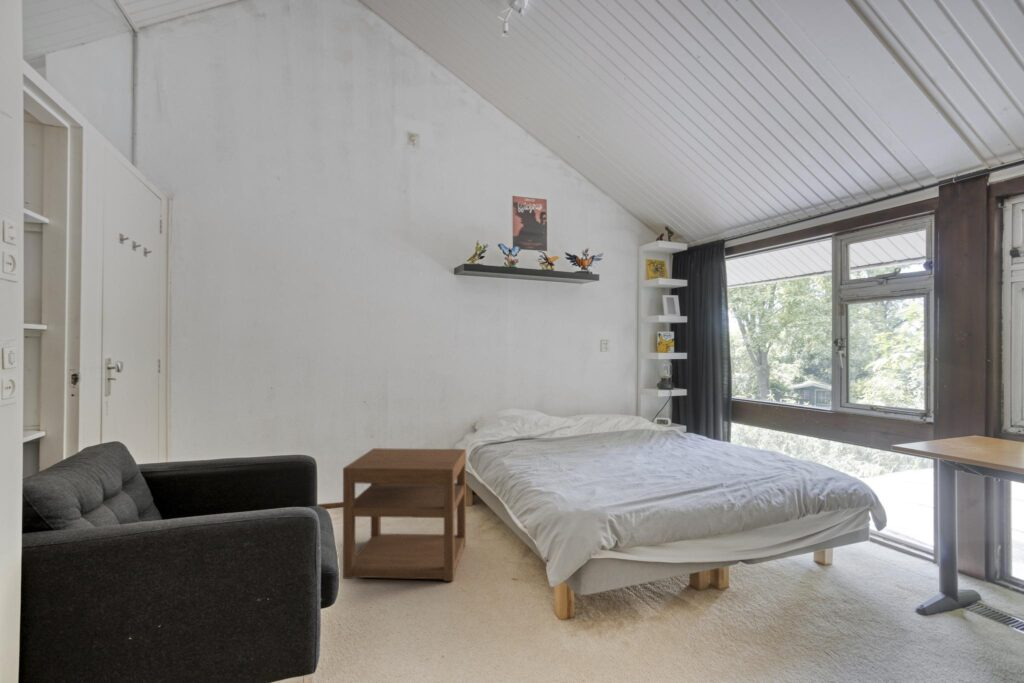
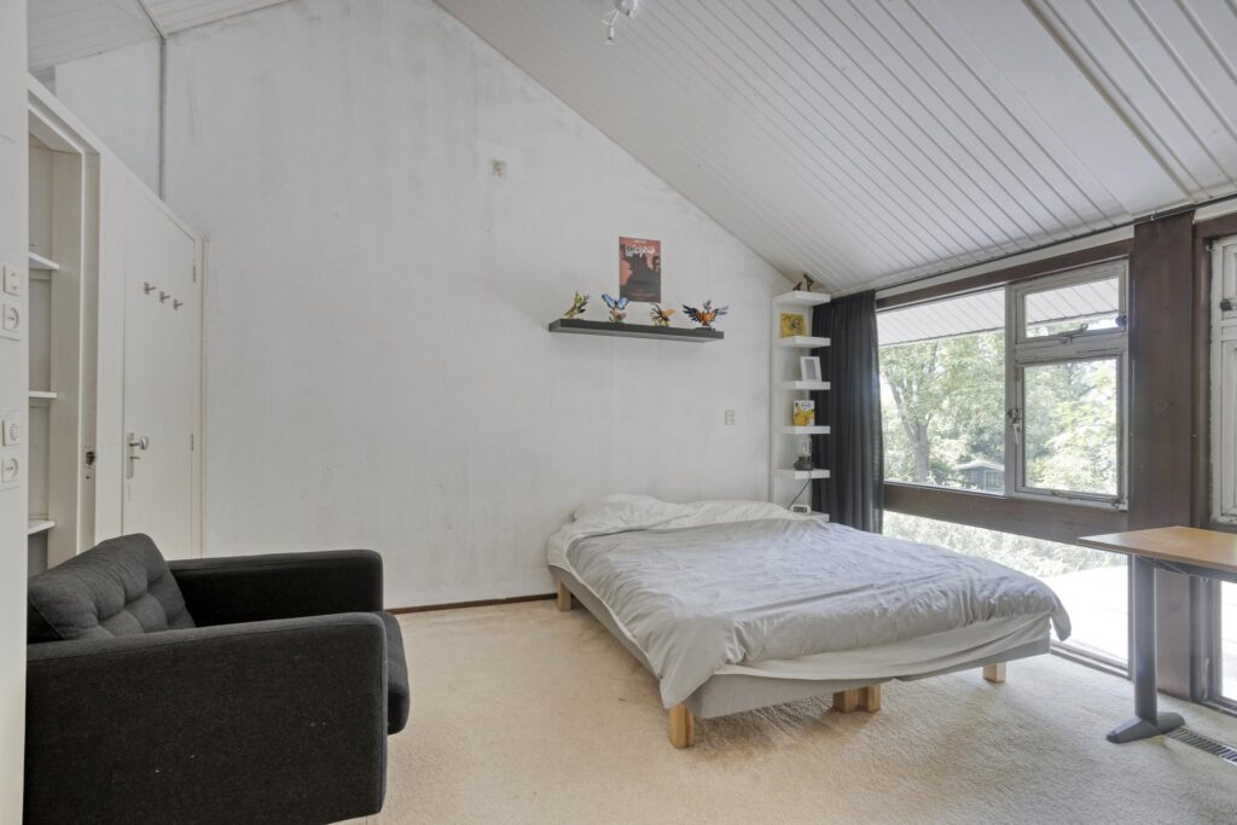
- nightstand [342,447,467,582]
